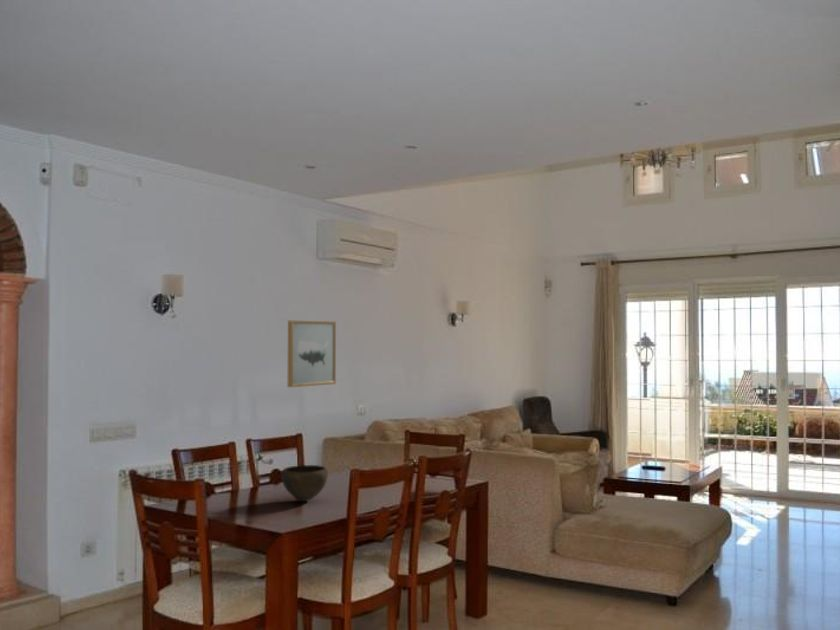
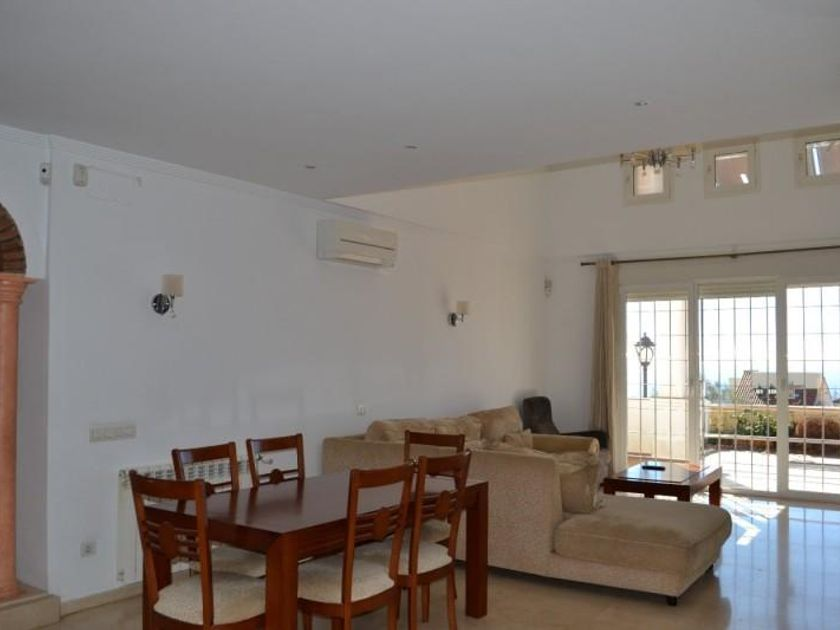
- wall art [286,320,337,388]
- bowl [280,464,329,502]
